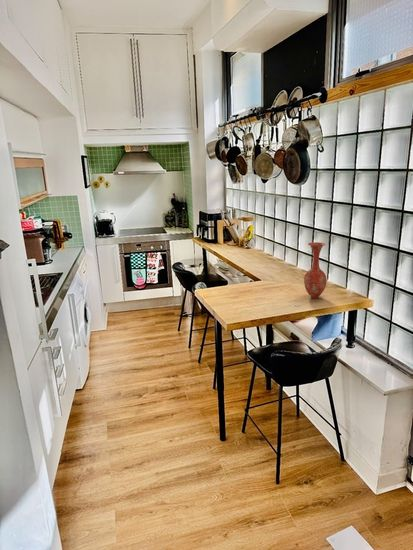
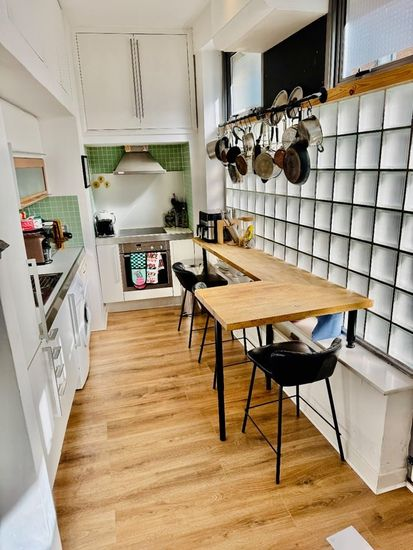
- vase [303,241,328,299]
